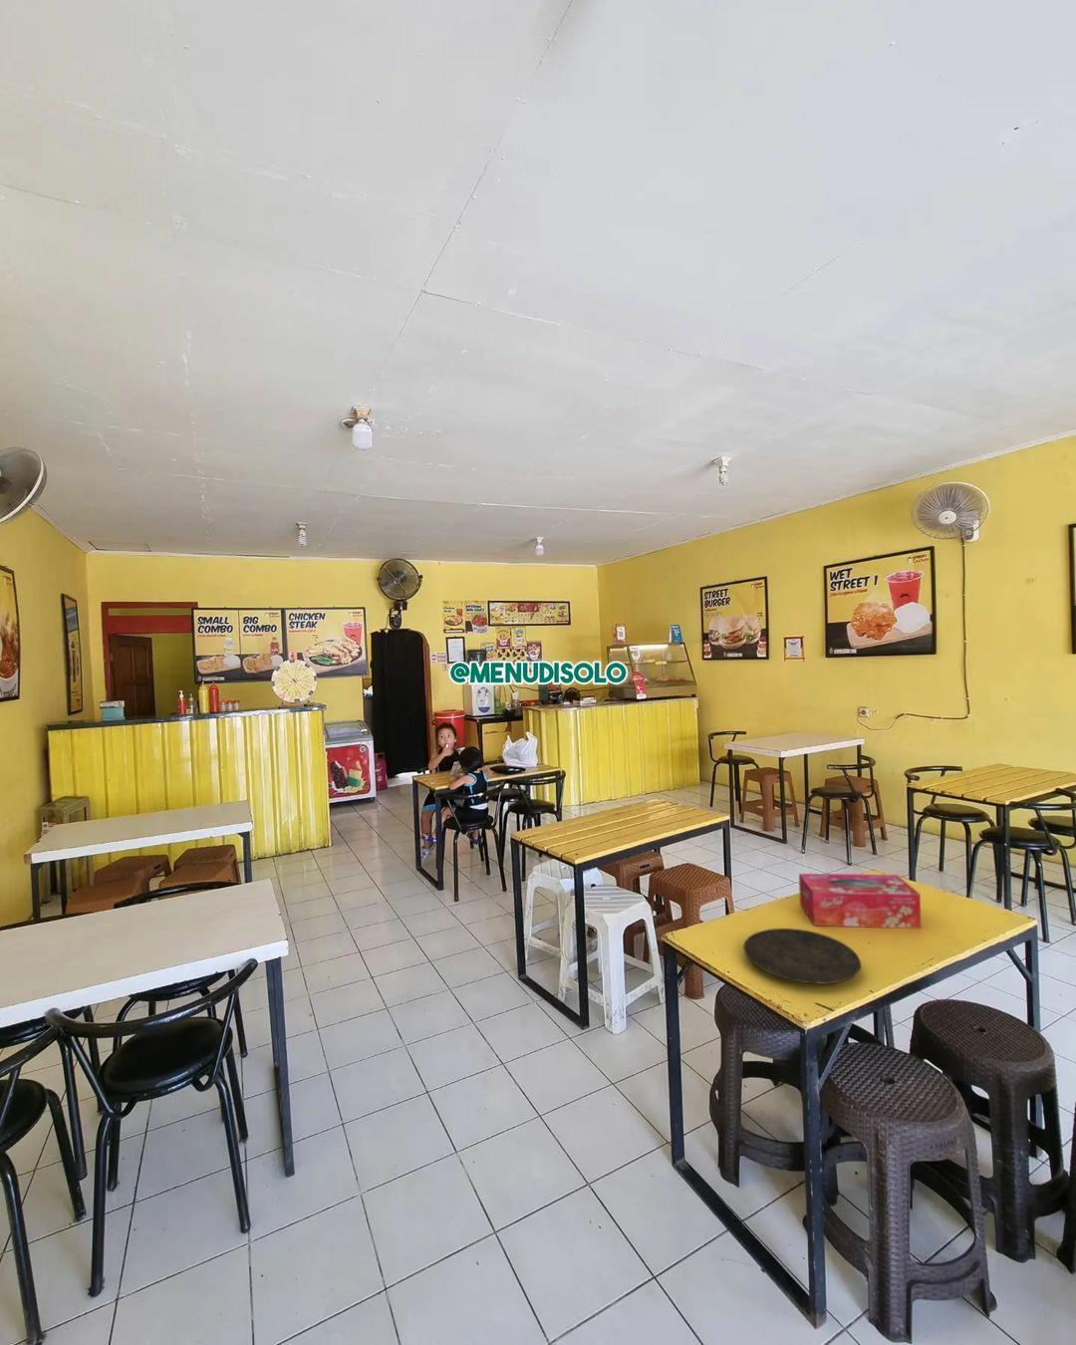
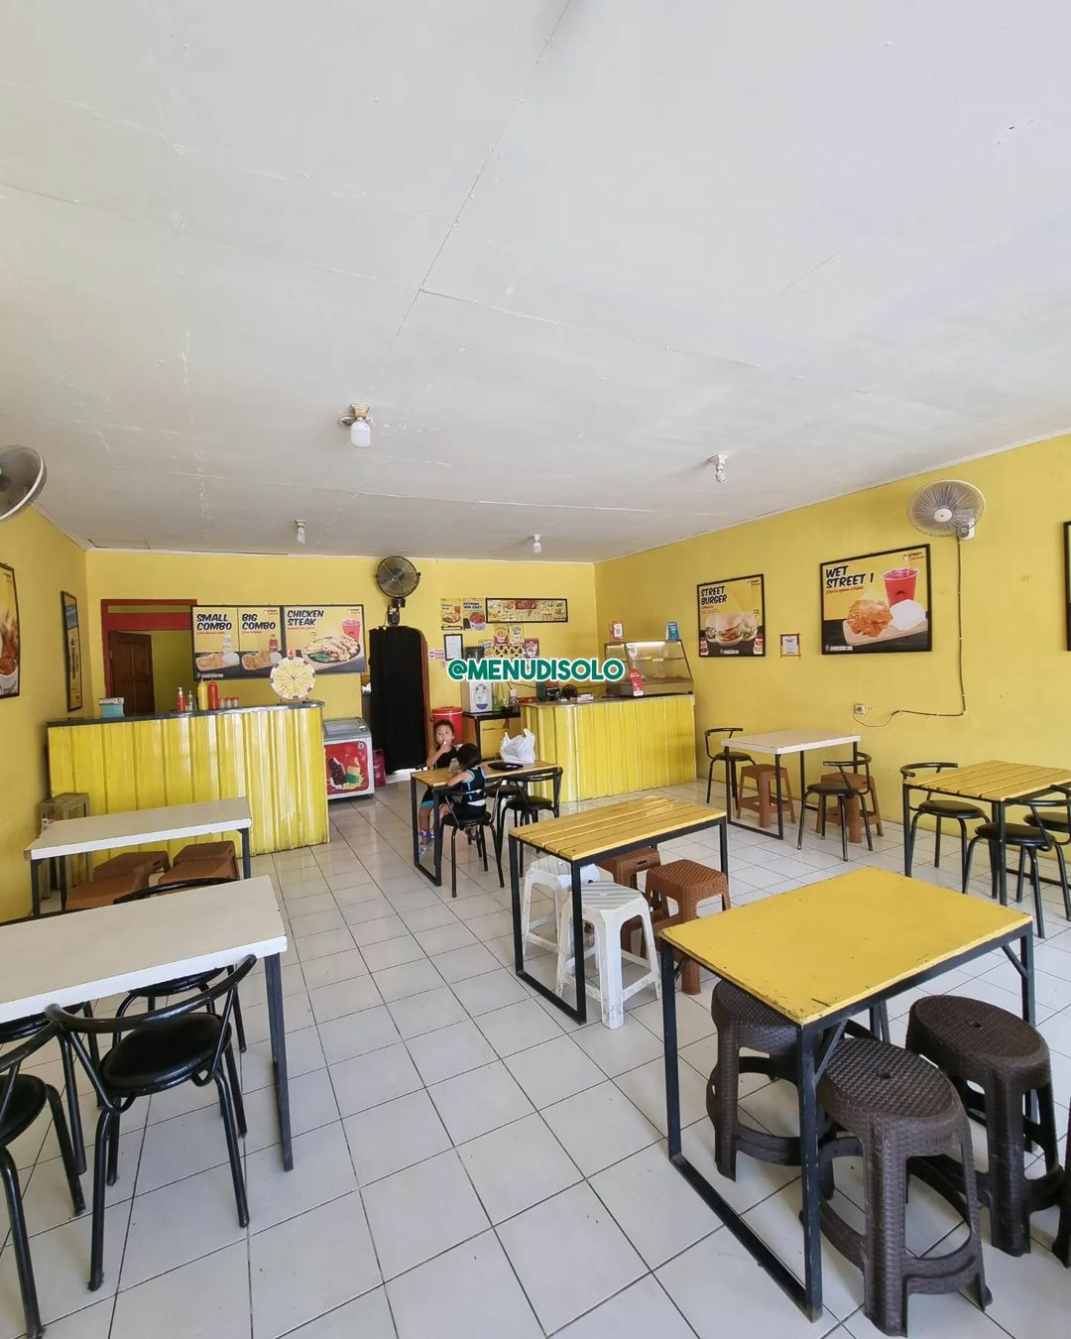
- tissue box [798,873,921,930]
- plate [742,928,862,985]
